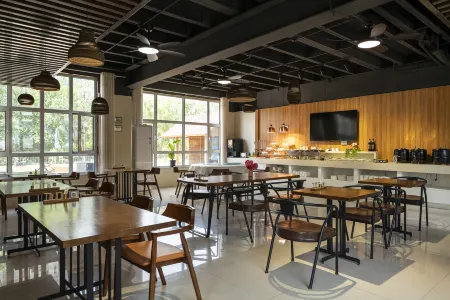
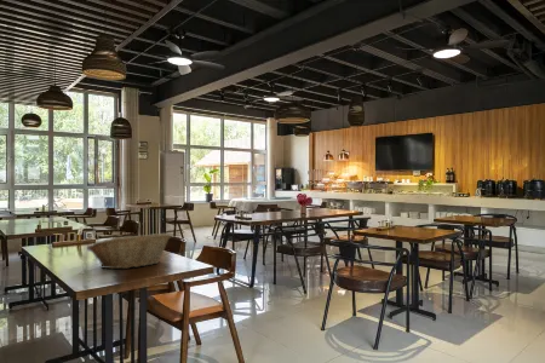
+ fruit basket [87,232,172,270]
